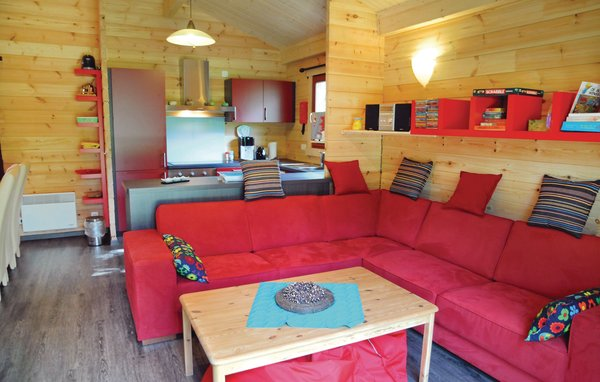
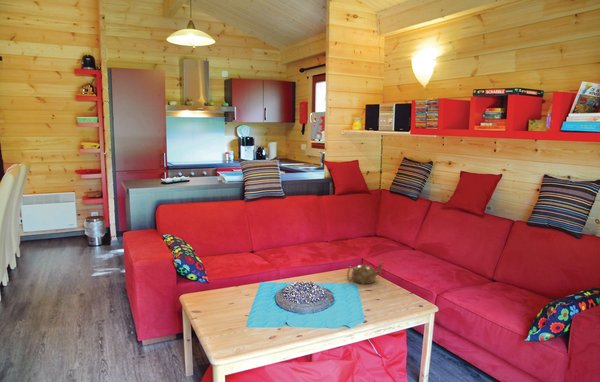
+ teapot [346,260,385,285]
